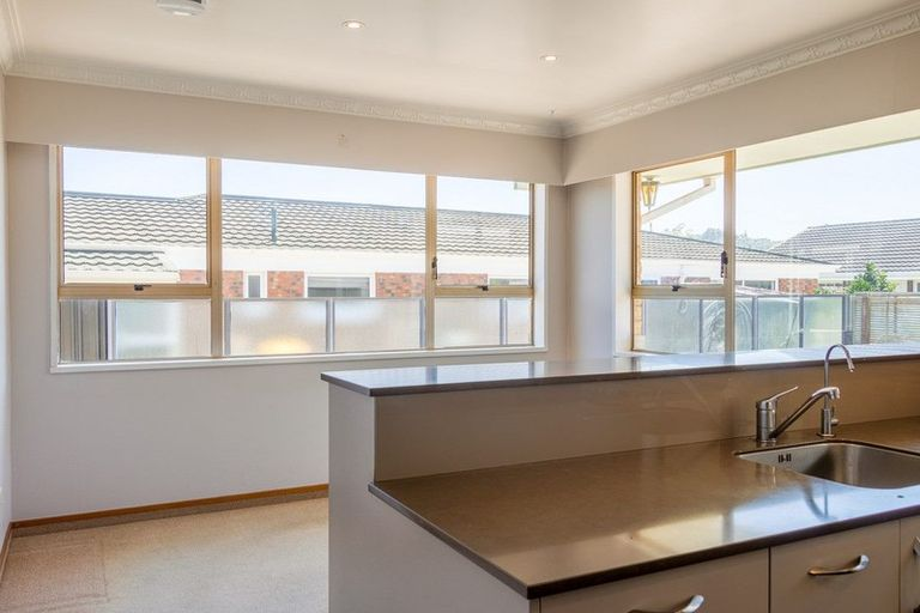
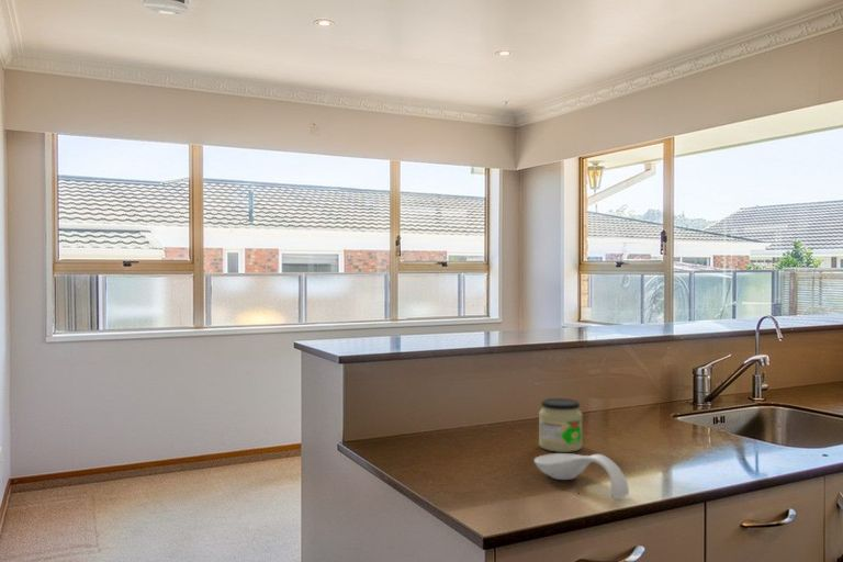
+ spoon rest [533,452,630,499]
+ jar [538,397,583,453]
